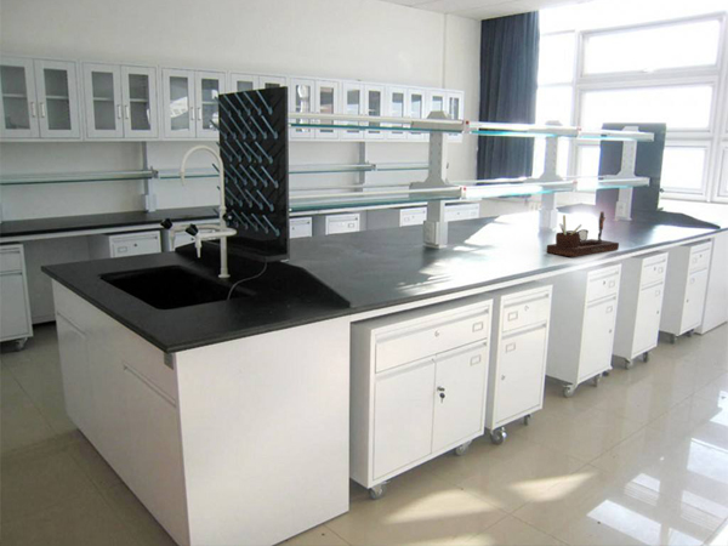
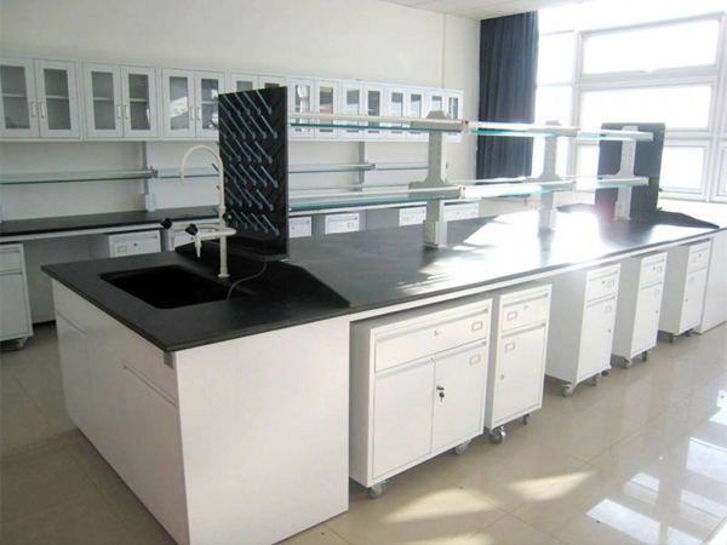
- desk organizer [546,210,620,258]
